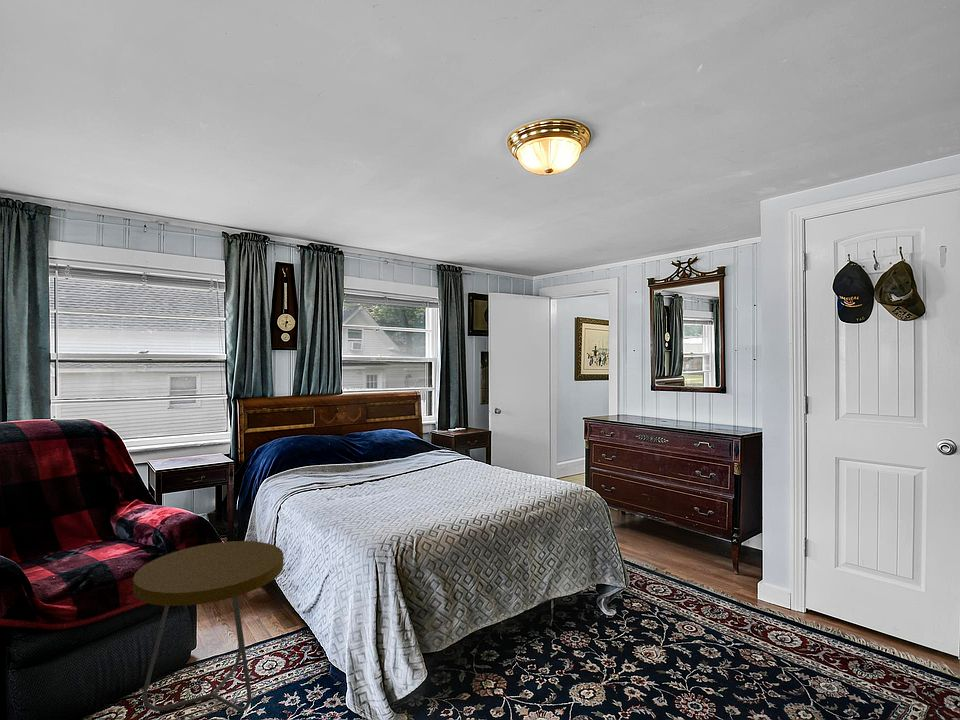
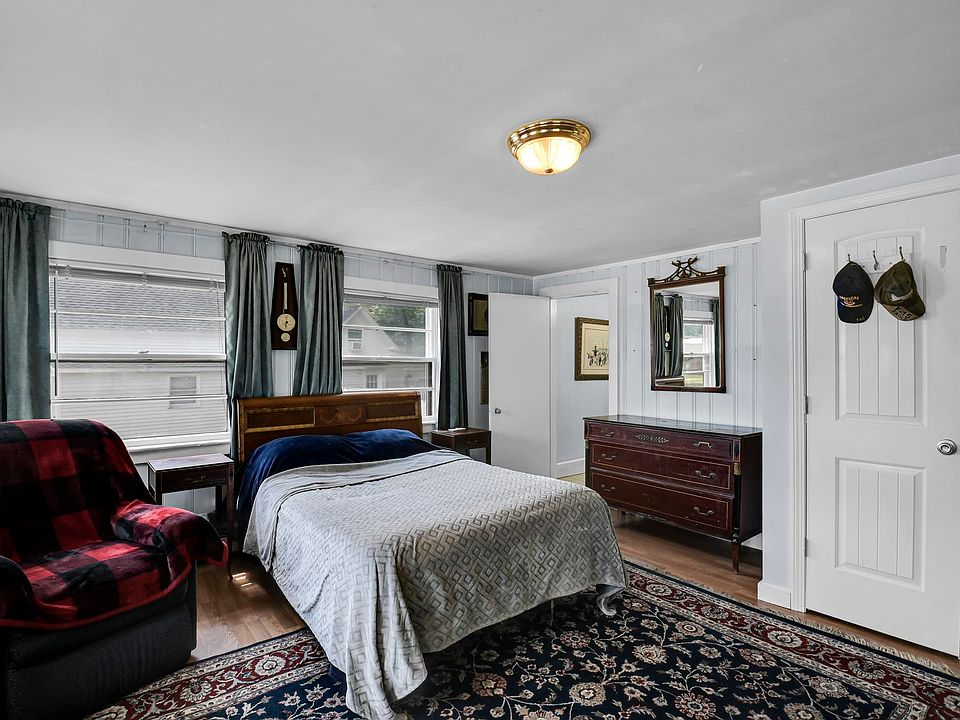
- side table [132,540,284,713]
